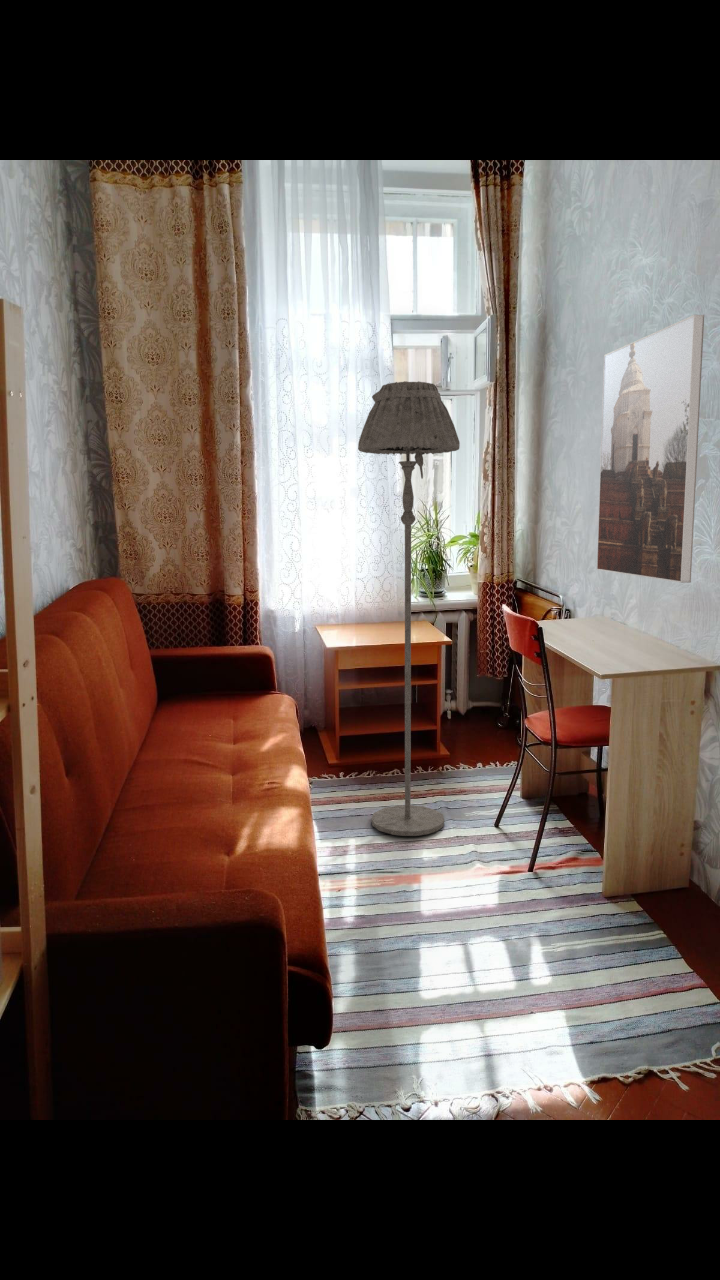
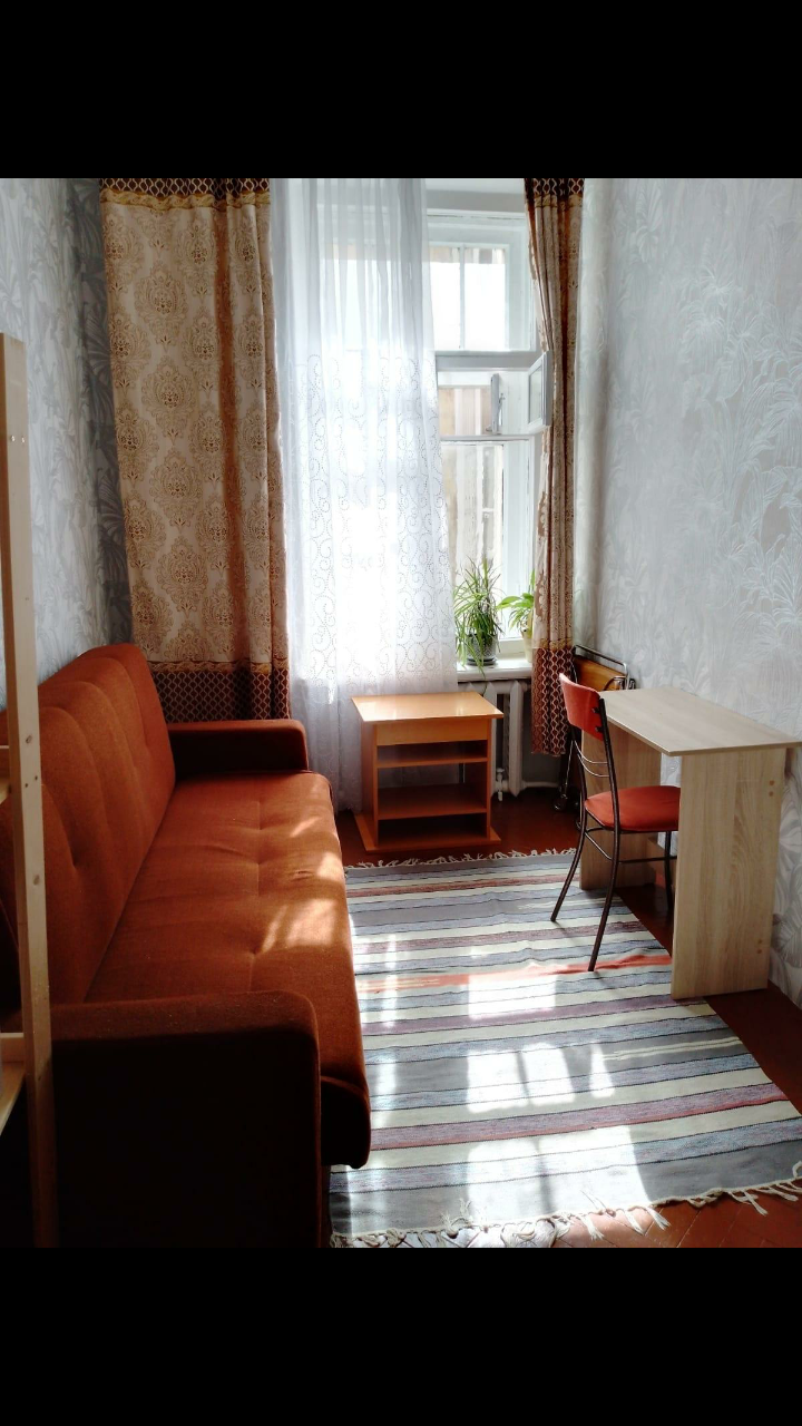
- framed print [596,314,705,584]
- floor lamp [357,380,461,837]
